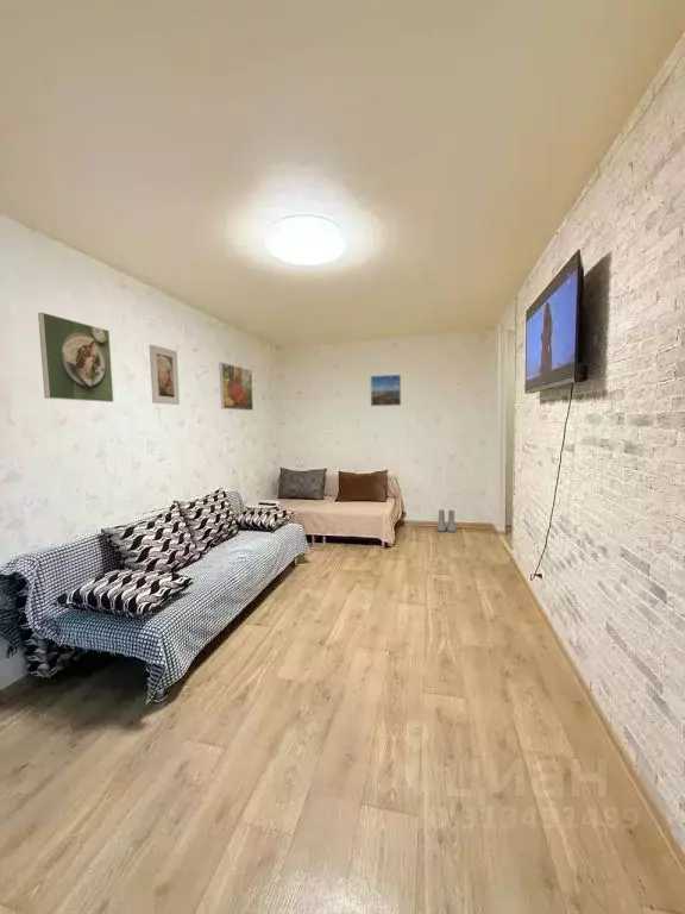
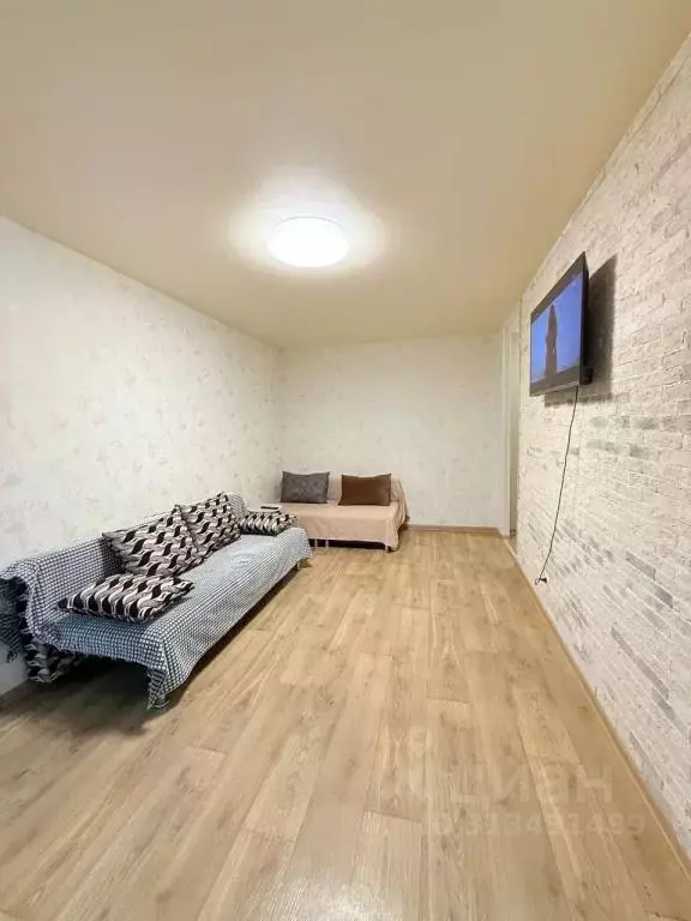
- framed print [37,312,114,403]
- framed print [370,374,402,407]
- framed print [149,344,181,406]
- boots [436,508,458,533]
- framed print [218,361,254,412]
